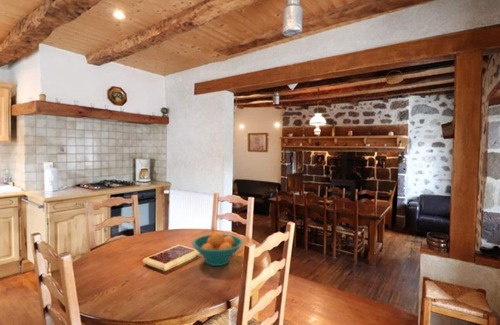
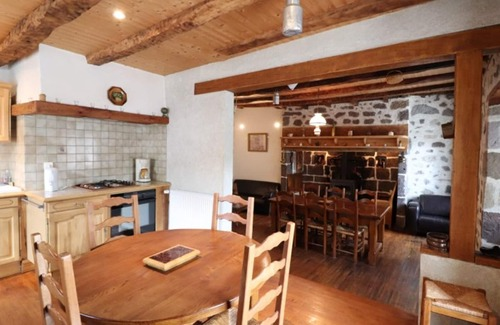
- fruit bowl [191,231,244,267]
